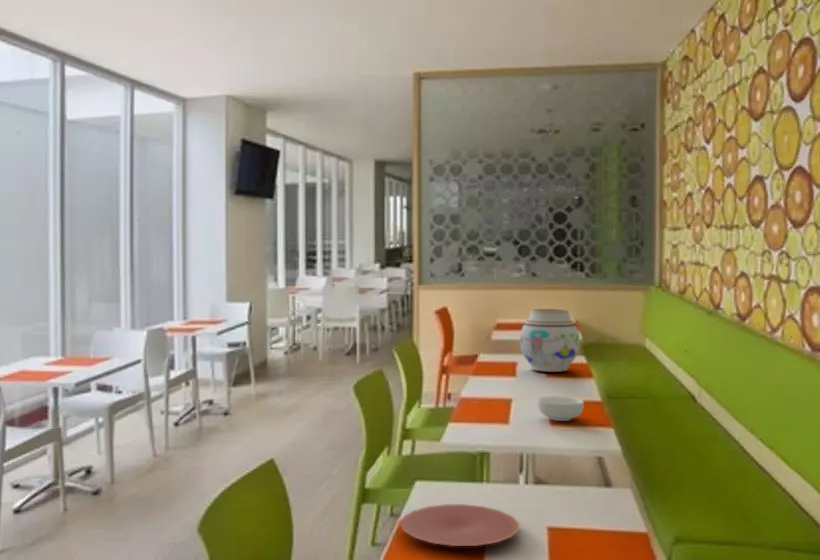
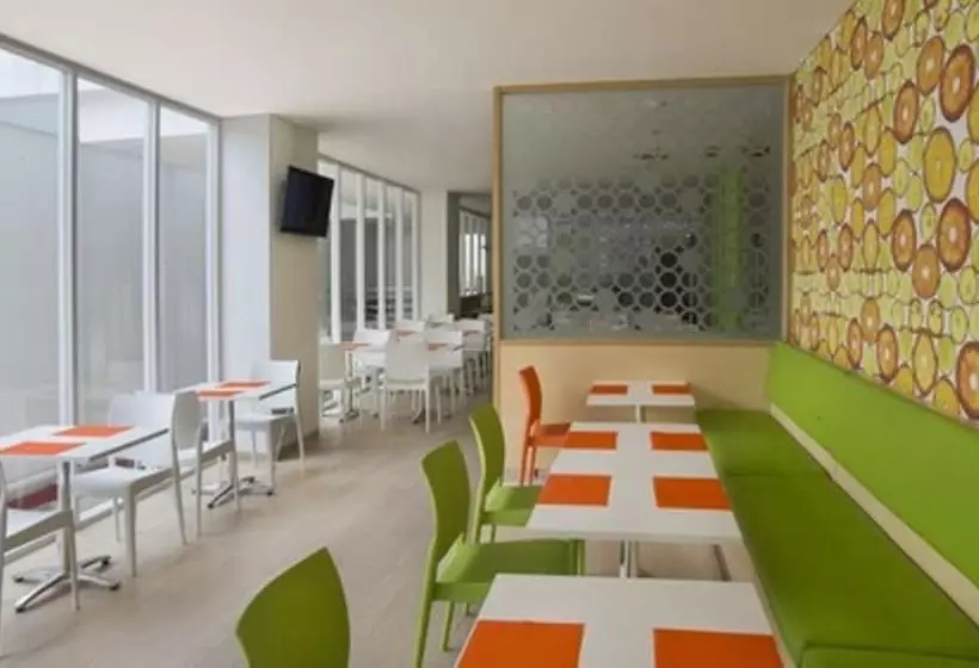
- cereal bowl [537,395,585,422]
- plate [399,503,520,547]
- vase [519,308,581,373]
